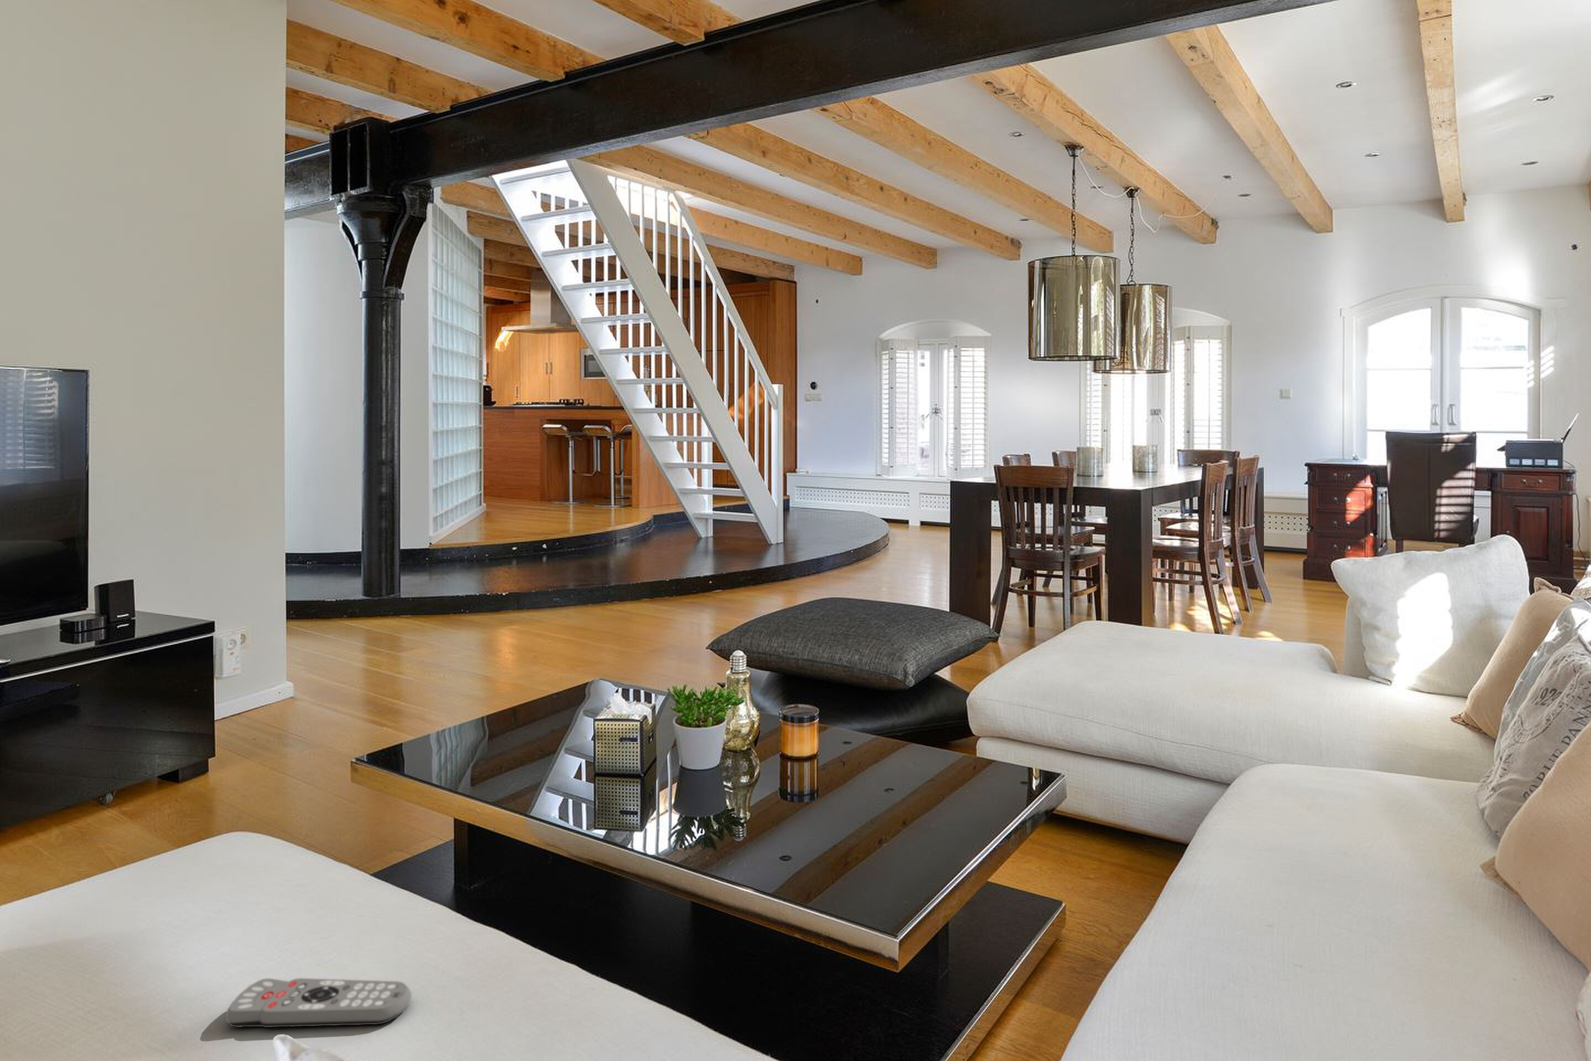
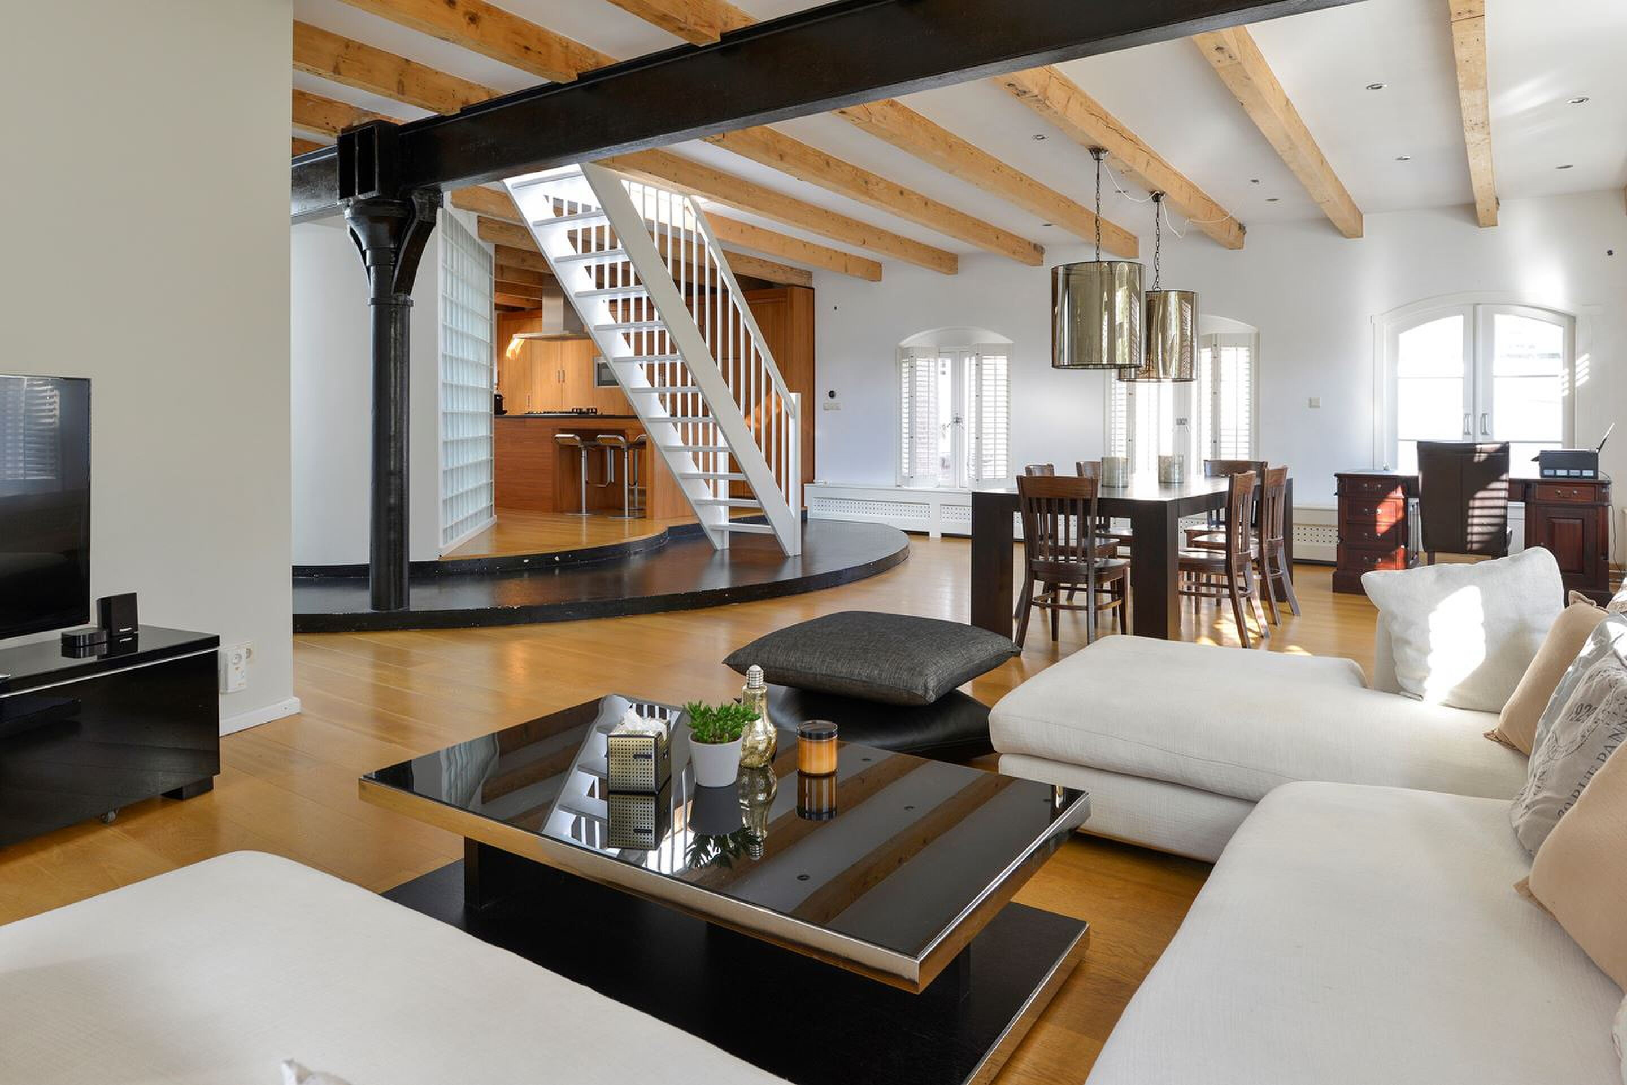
- remote control [225,978,412,1028]
